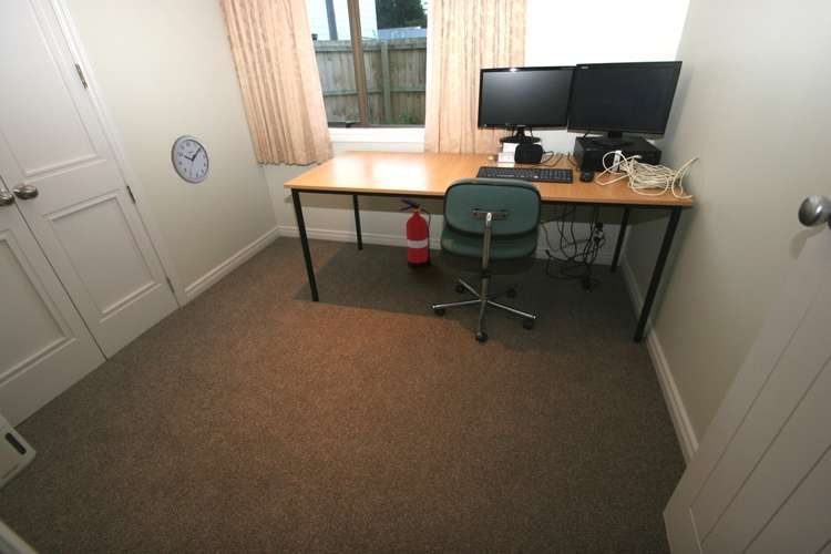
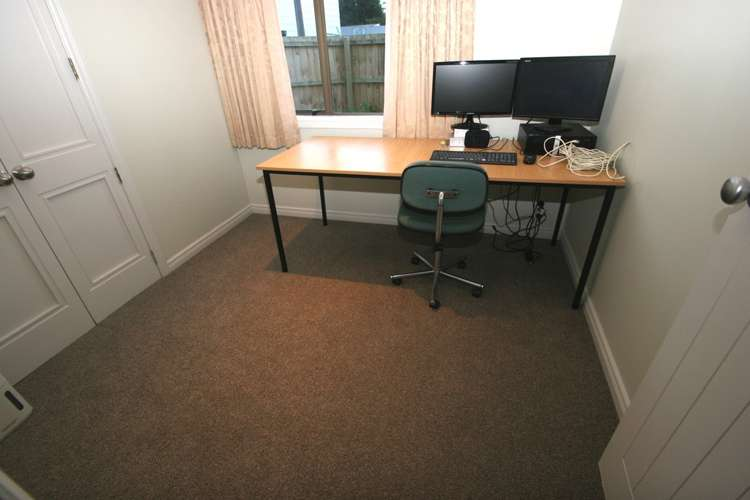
- fire extinguisher [399,198,432,268]
- wall clock [170,134,212,185]
